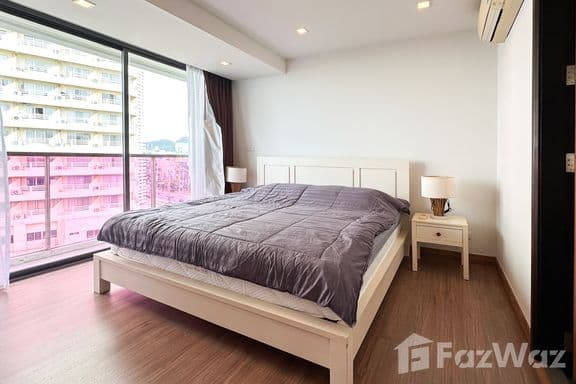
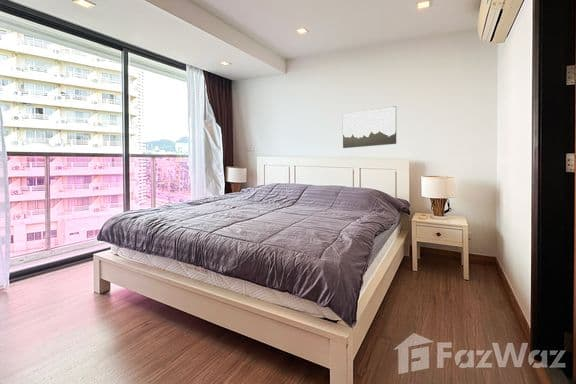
+ wall art [342,105,397,149]
